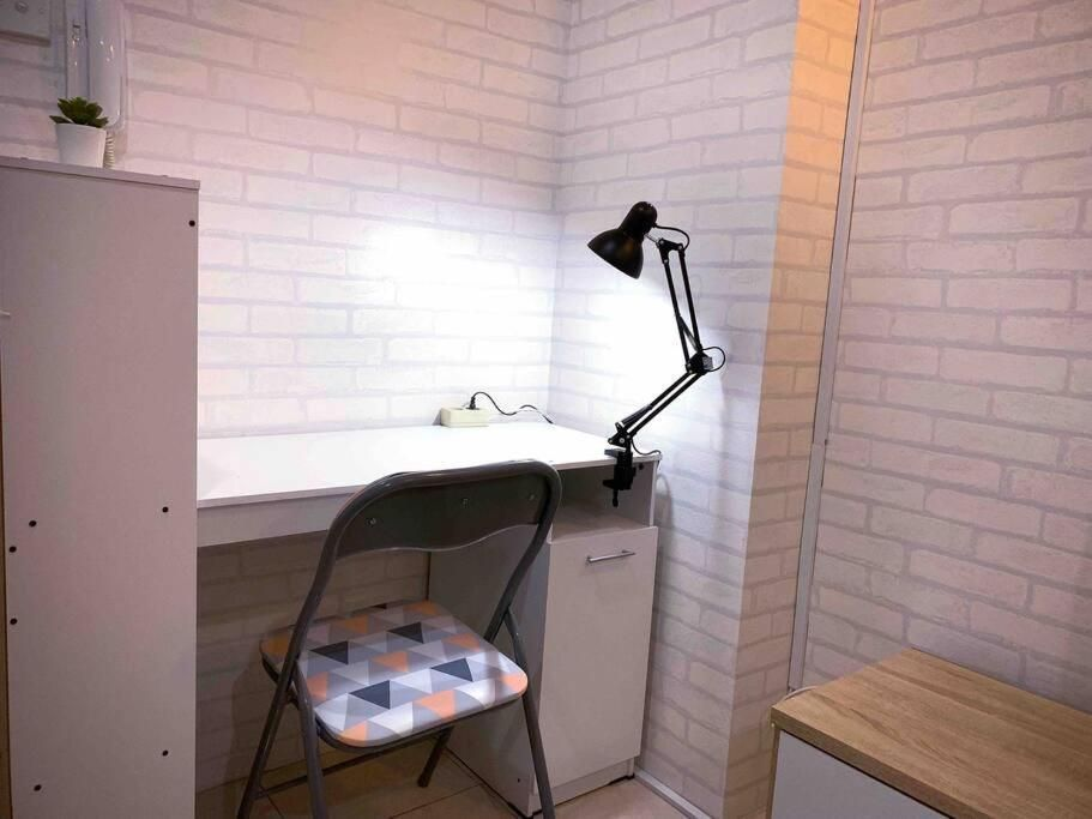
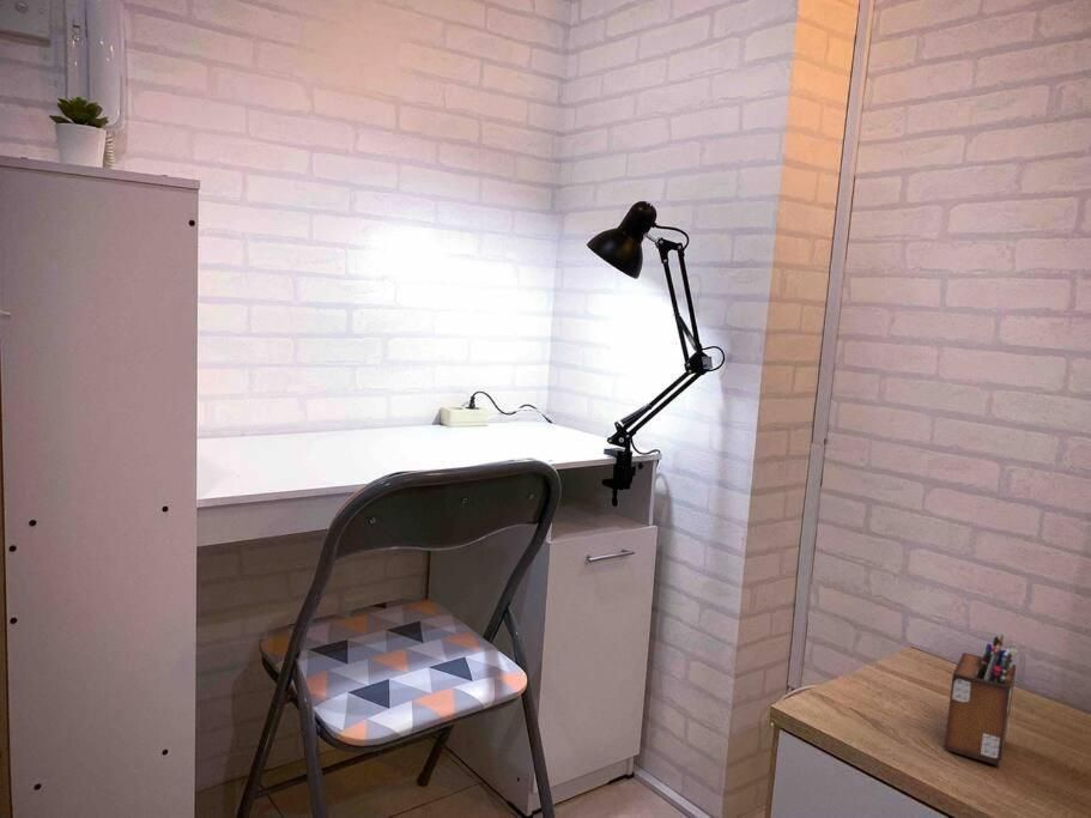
+ desk organizer [942,634,1019,767]
